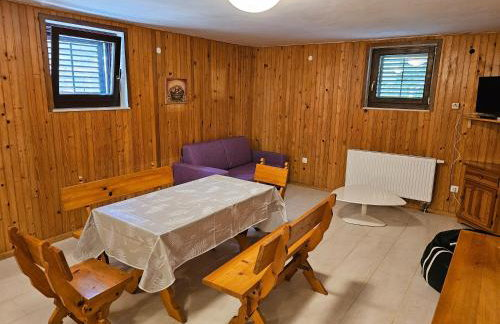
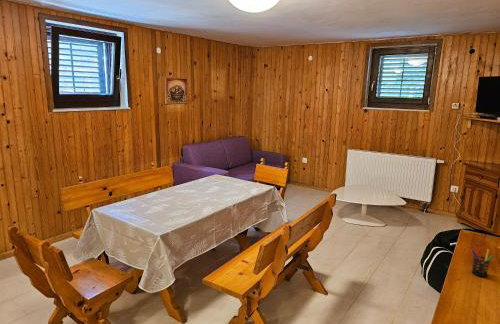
+ pen holder [470,248,495,278]
